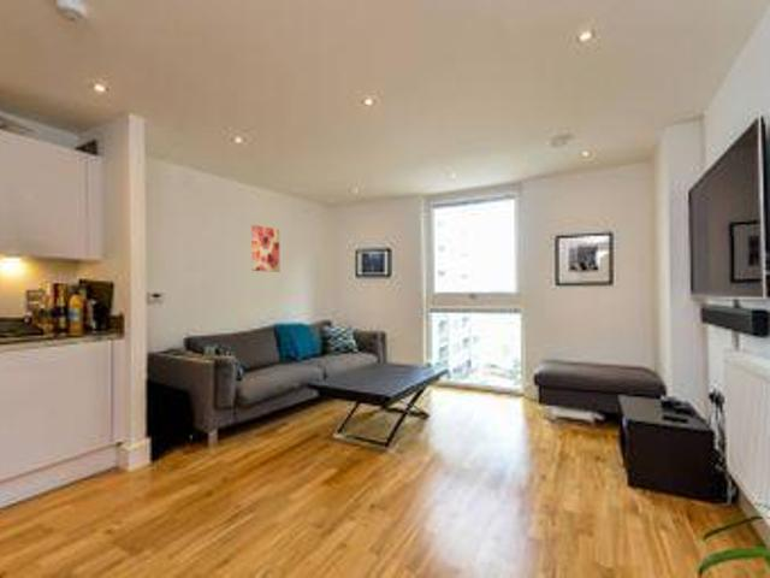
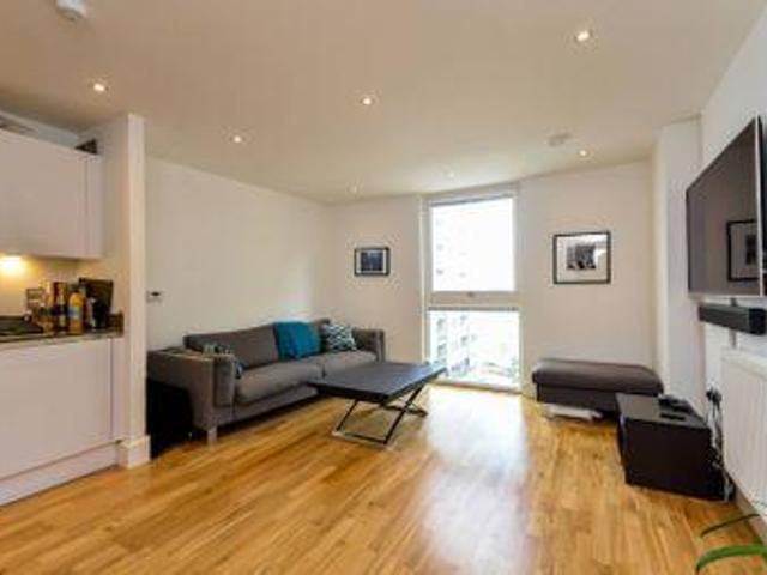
- wall art [250,224,280,273]
